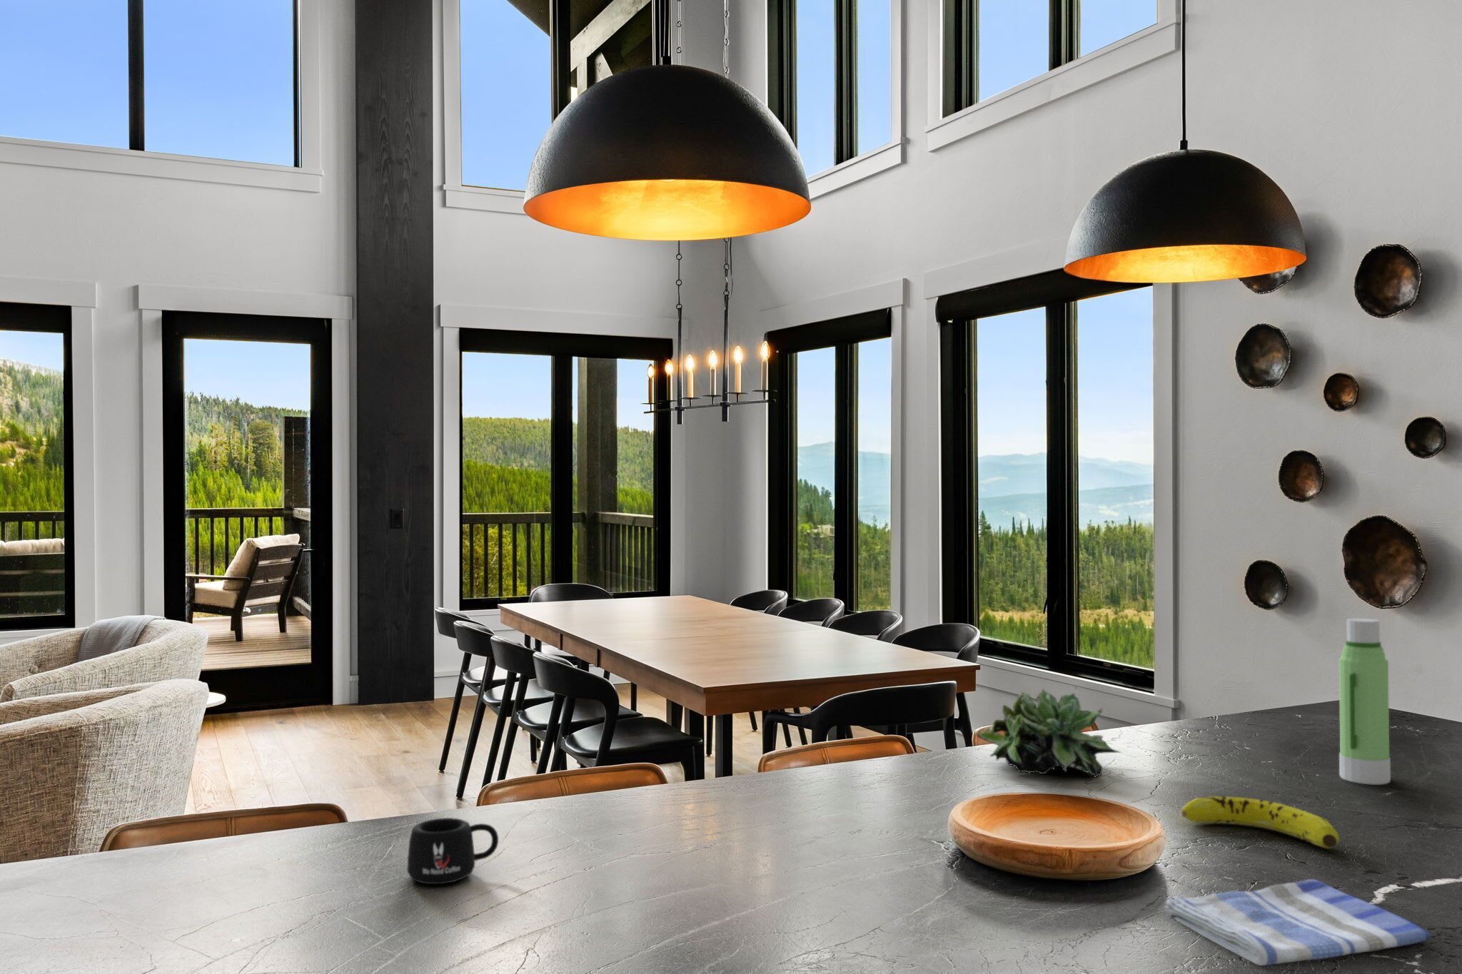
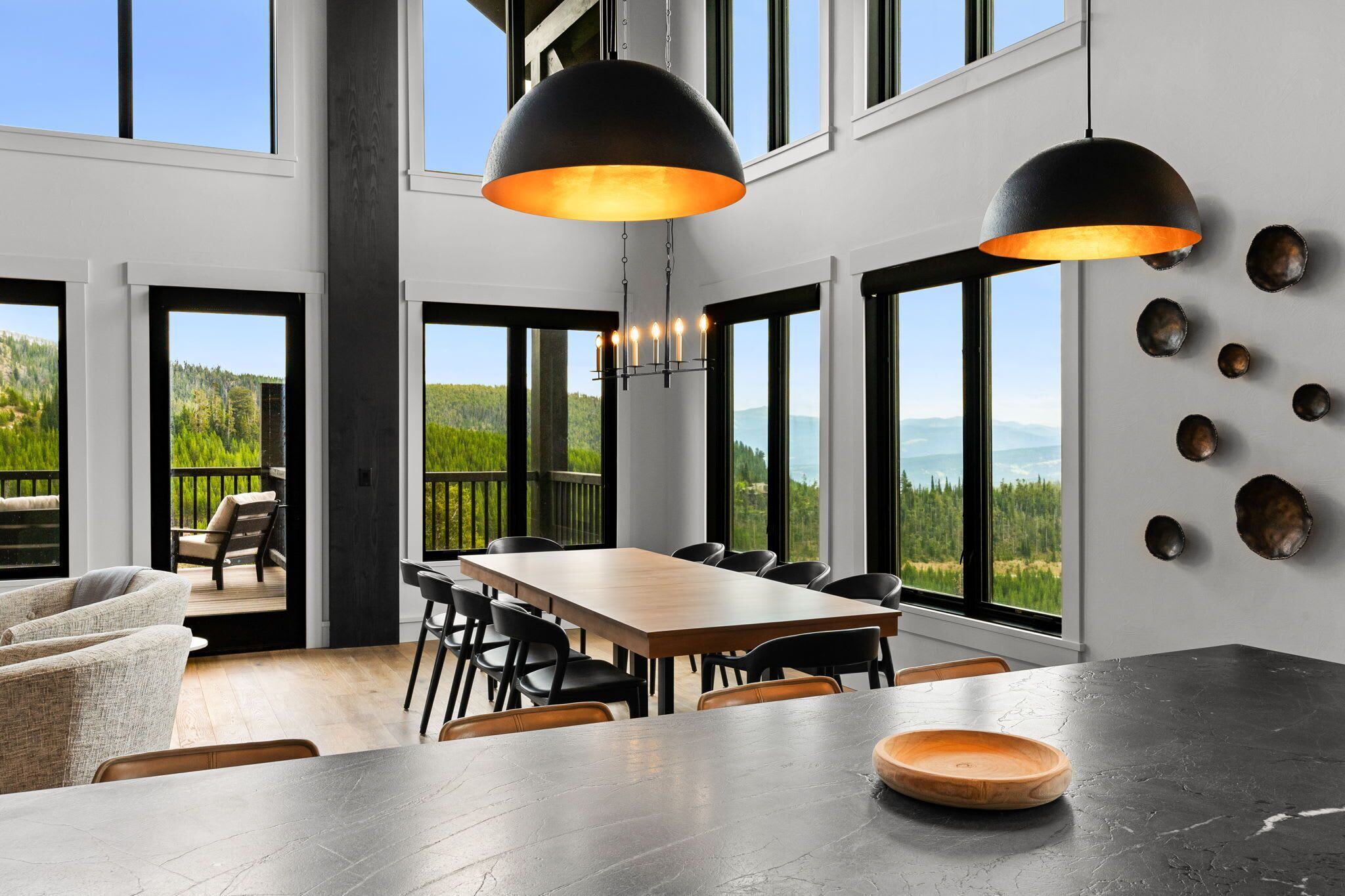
- mug [407,817,499,885]
- dish towel [1163,878,1430,966]
- succulent plant [976,686,1122,778]
- fruit [1180,796,1340,849]
- water bottle [1338,617,1391,786]
